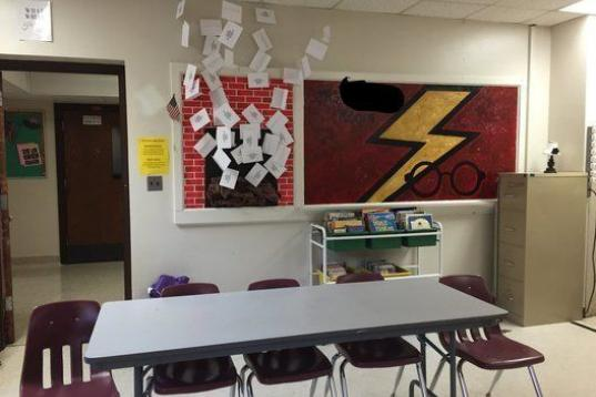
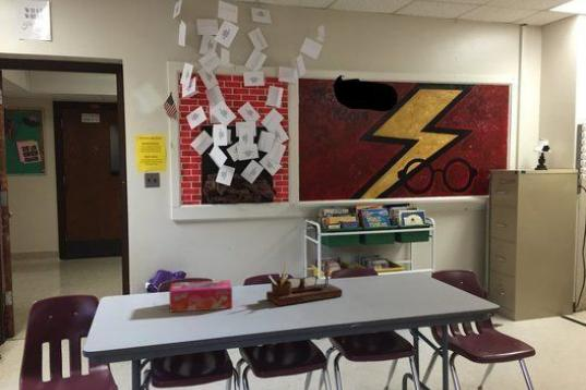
+ tissue box [168,279,234,314]
+ desk organizer [265,259,344,307]
